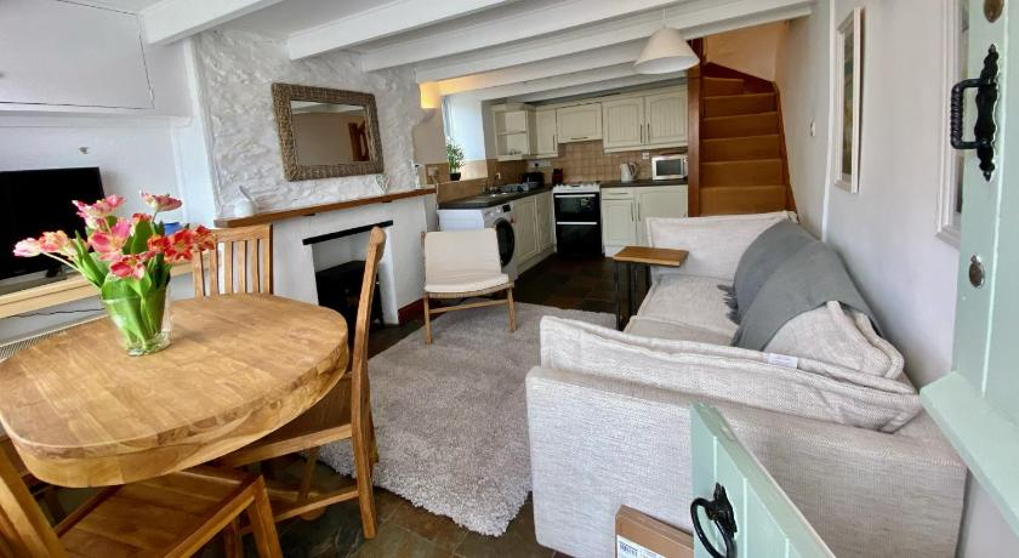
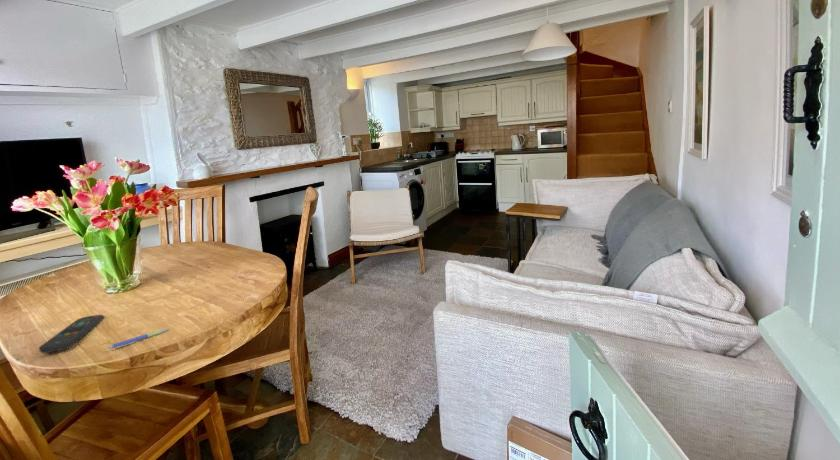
+ pen [107,328,169,350]
+ remote control [38,314,105,354]
